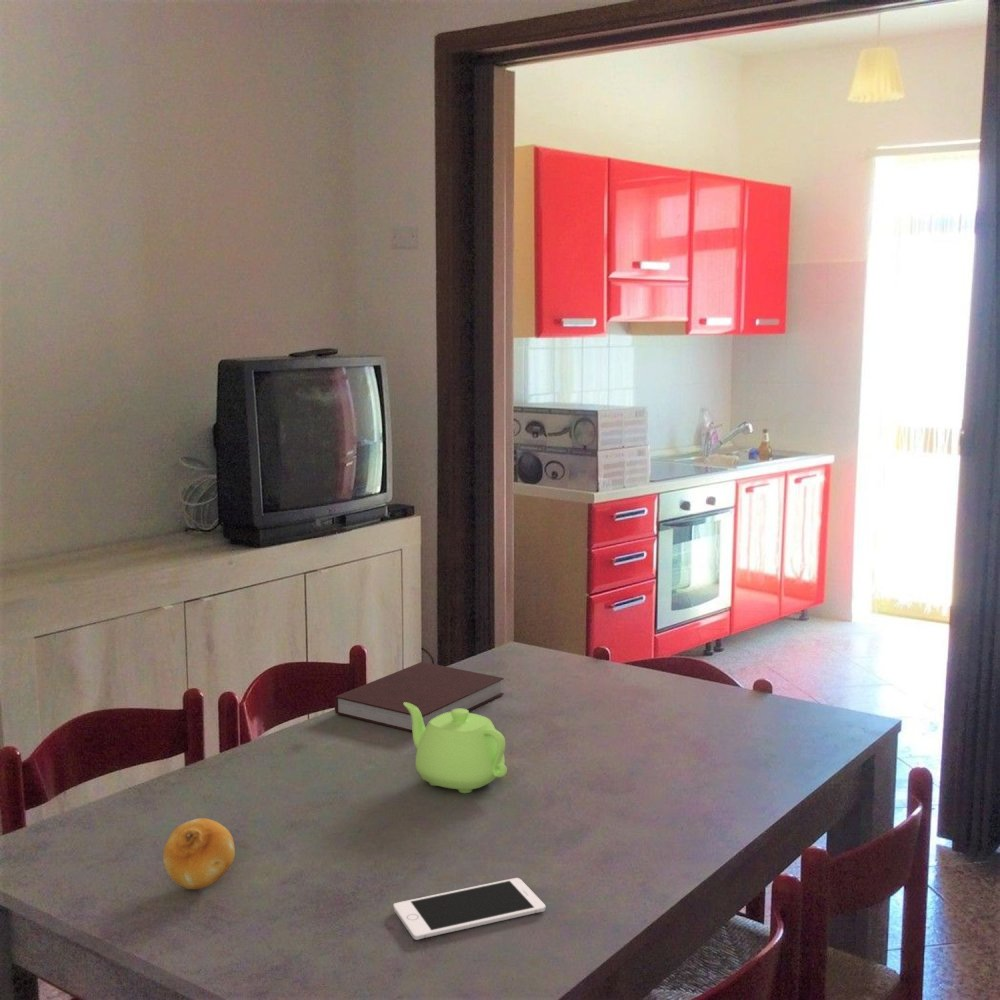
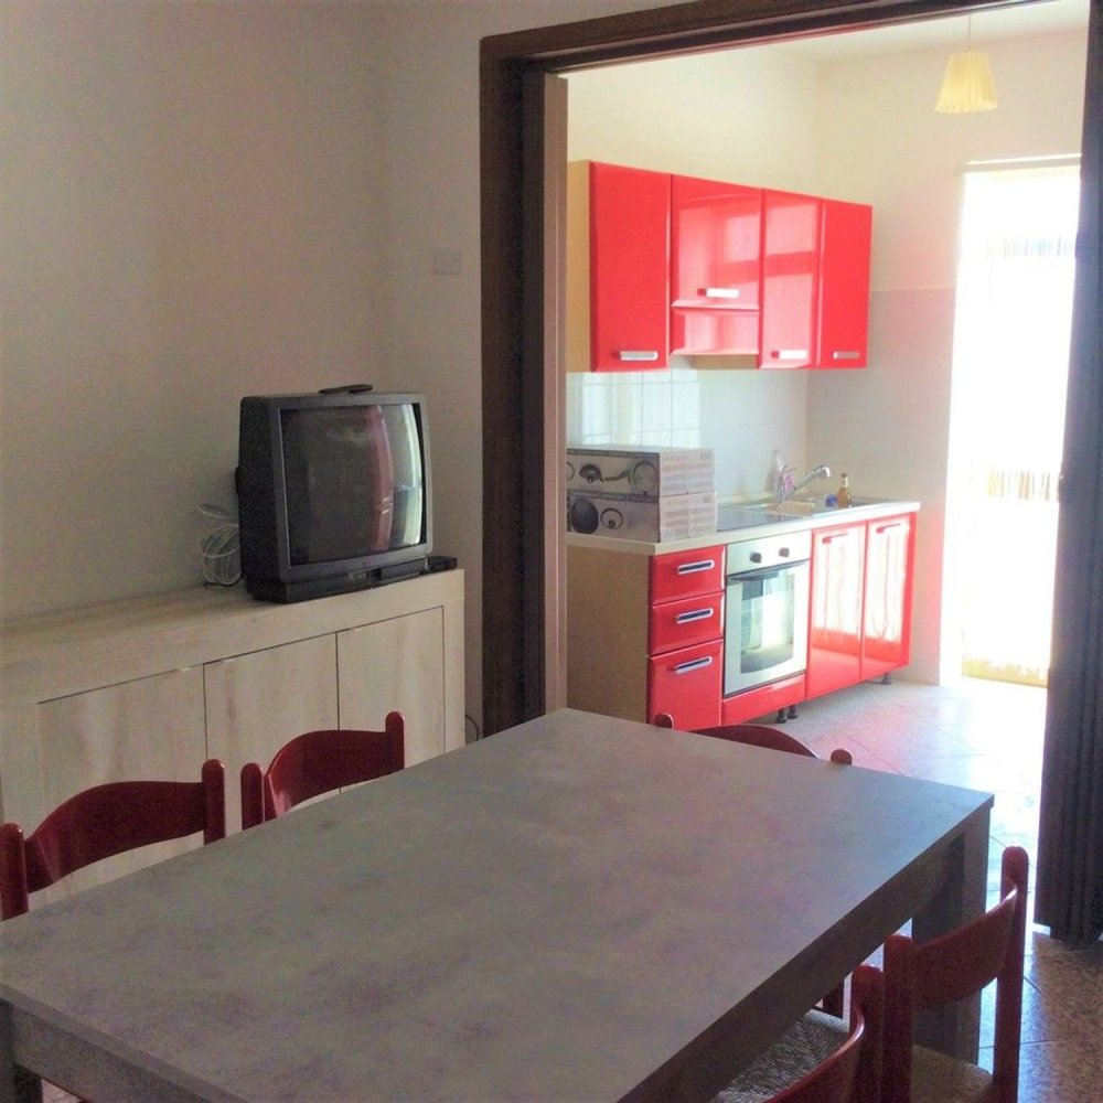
- fruit [162,817,236,890]
- teapot [404,702,508,794]
- notebook [333,661,505,733]
- cell phone [393,877,547,941]
